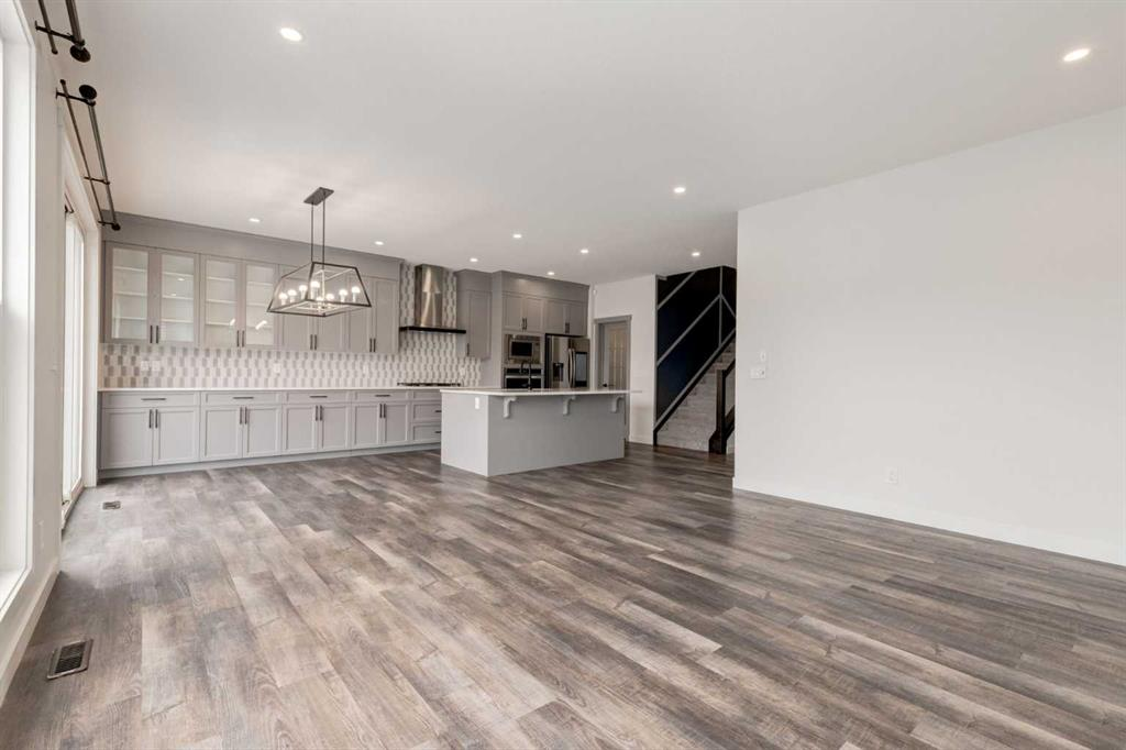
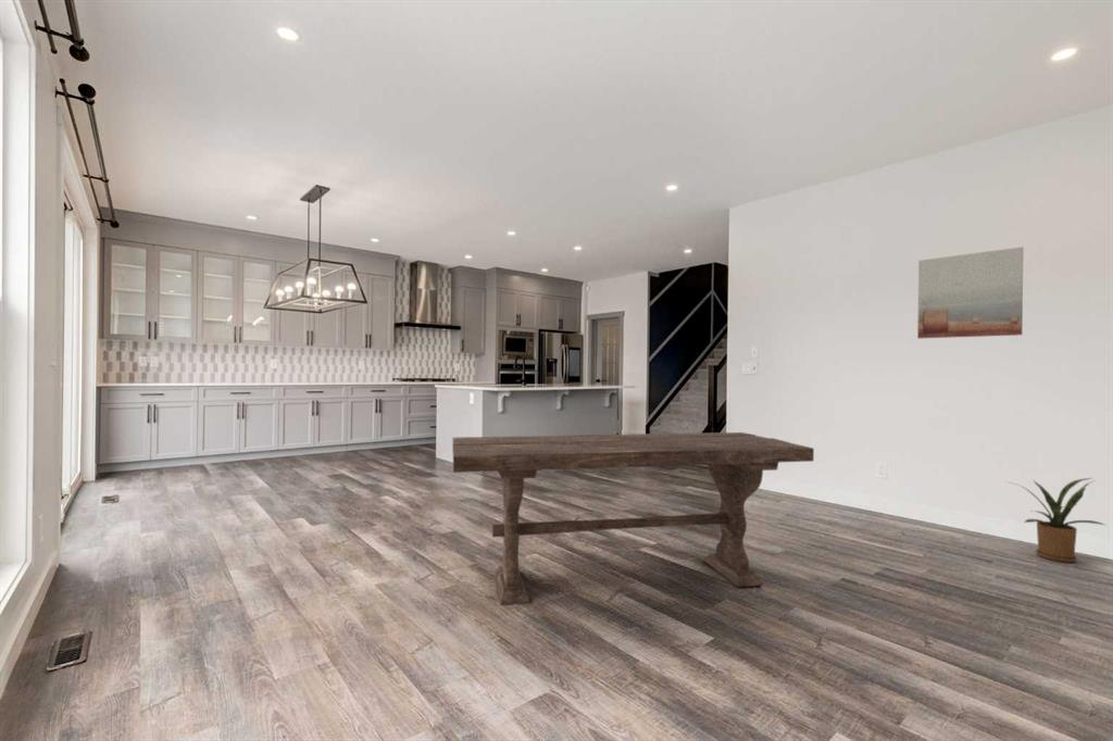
+ house plant [1003,477,1108,564]
+ wall art [916,246,1024,339]
+ dining table [451,431,815,606]
